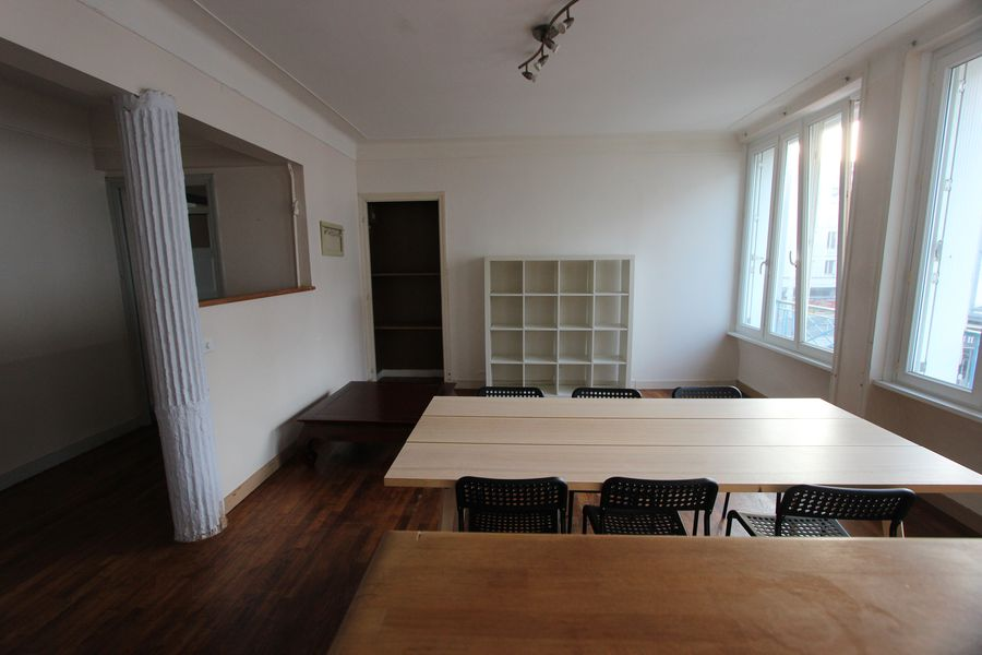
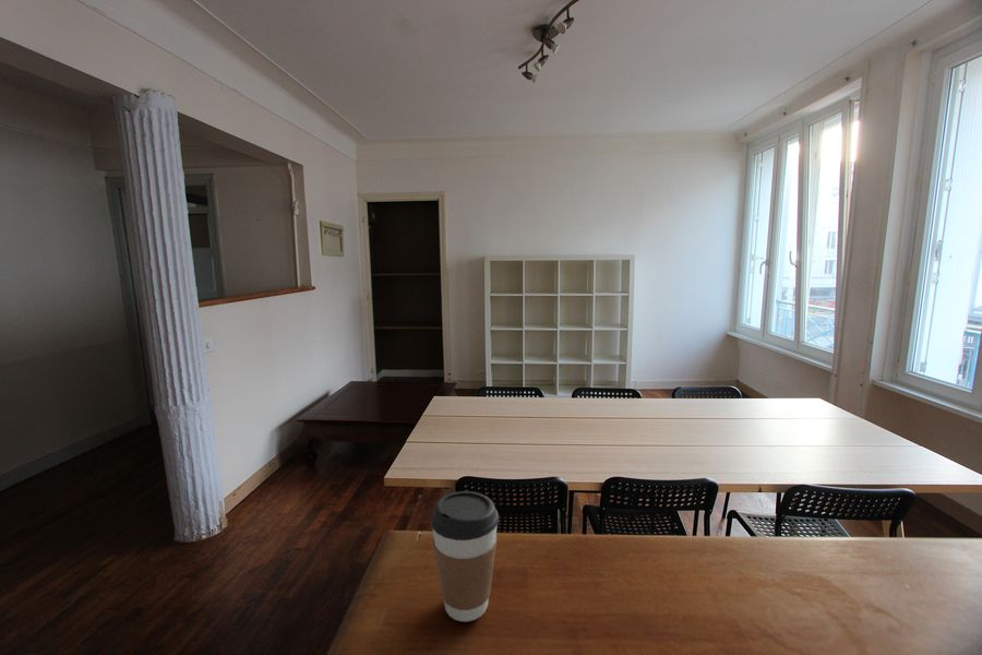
+ coffee cup [429,490,500,622]
